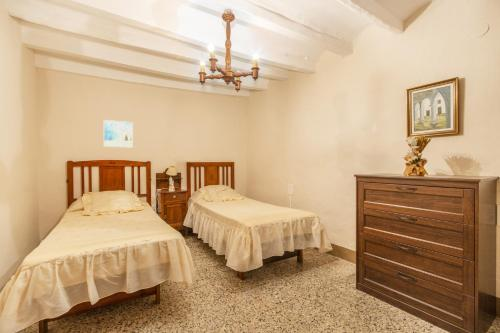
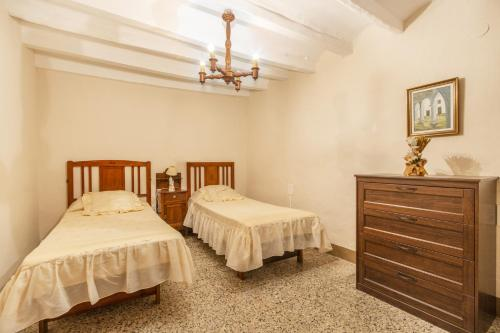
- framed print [103,119,134,149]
